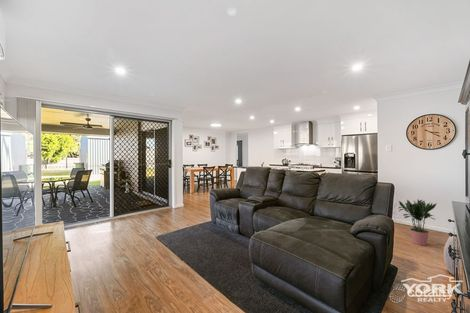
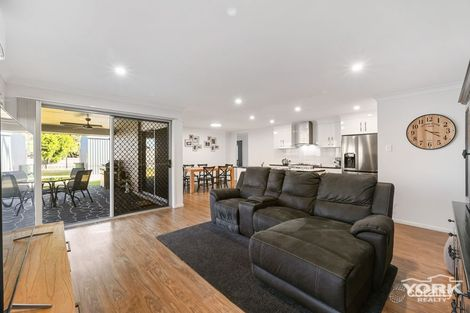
- potted plant [398,198,438,247]
